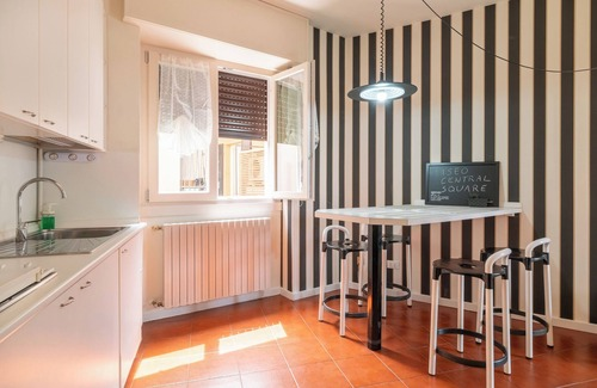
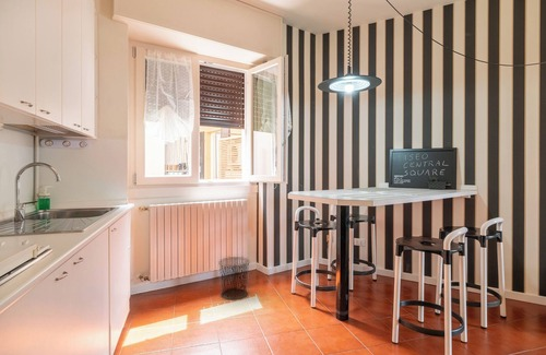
+ waste bin [217,256,251,300]
